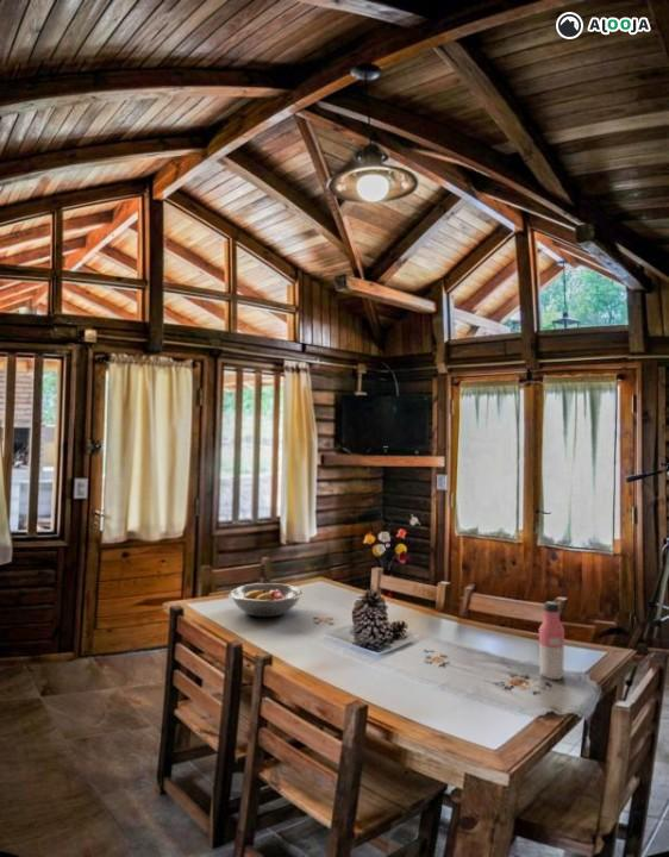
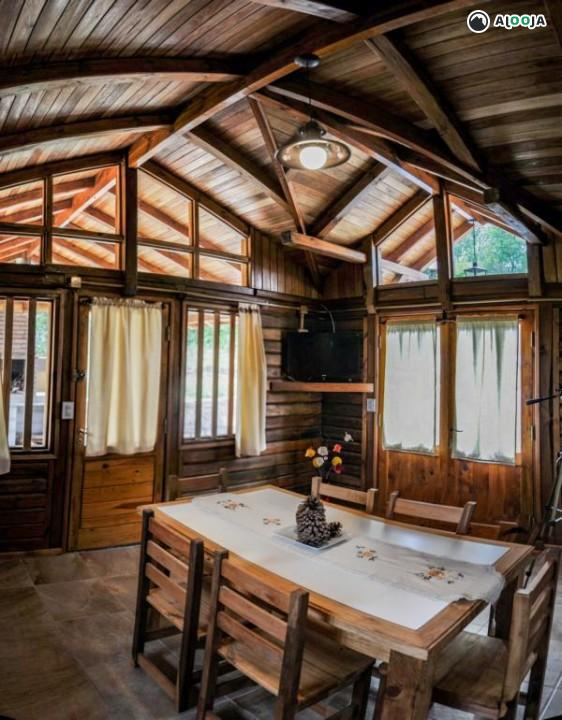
- fruit bowl [230,582,304,618]
- water bottle [538,601,565,681]
